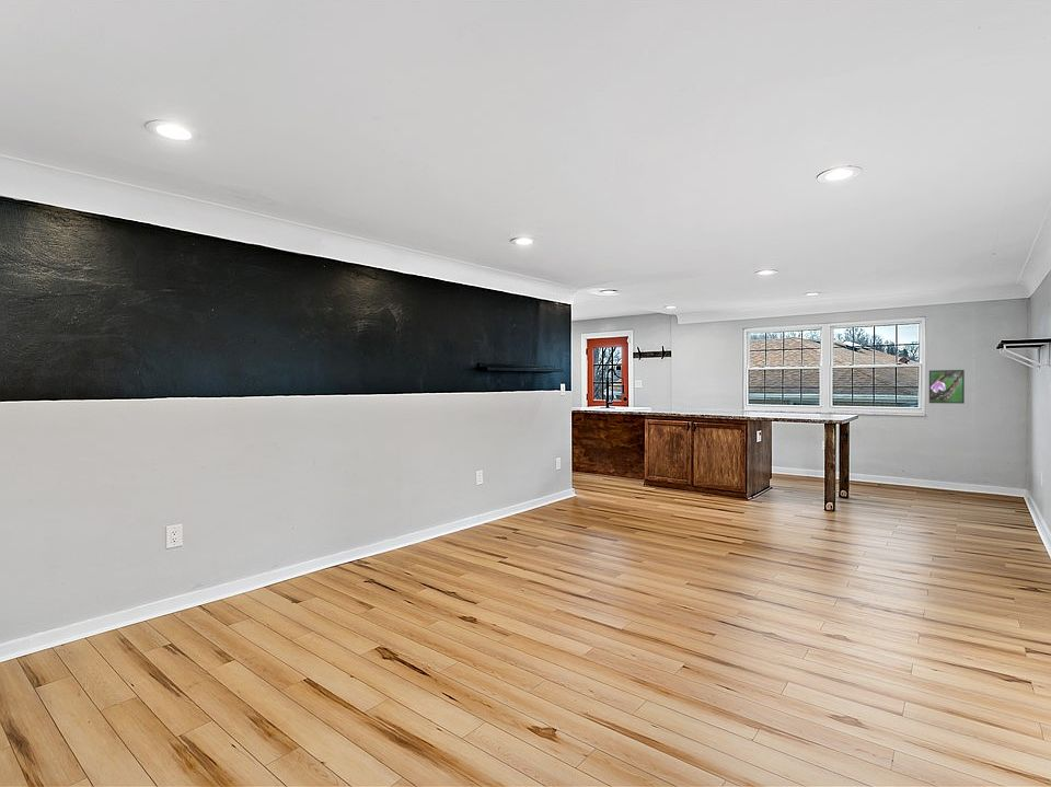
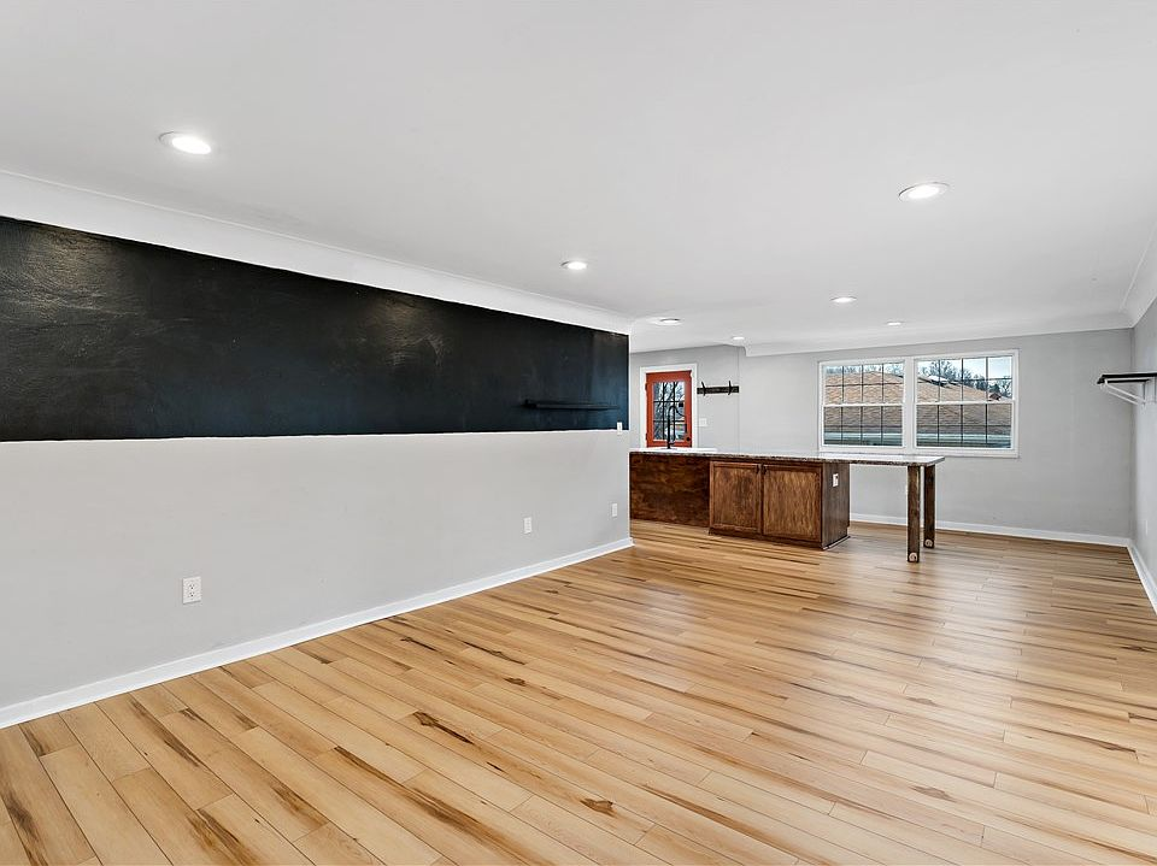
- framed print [928,369,966,405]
